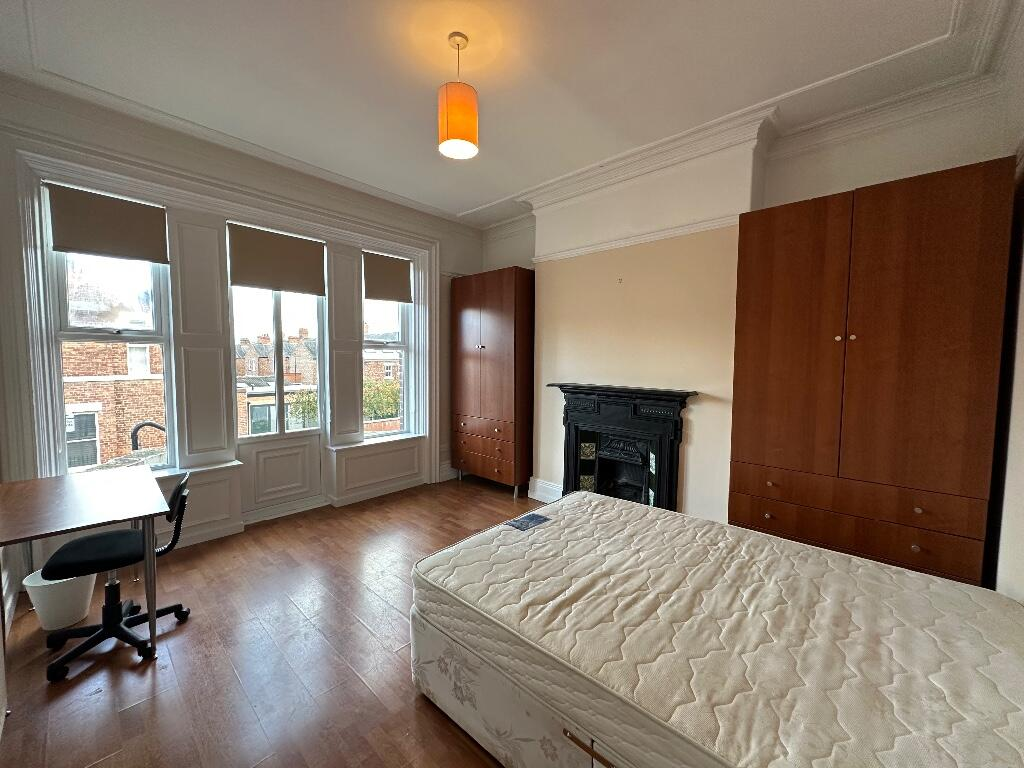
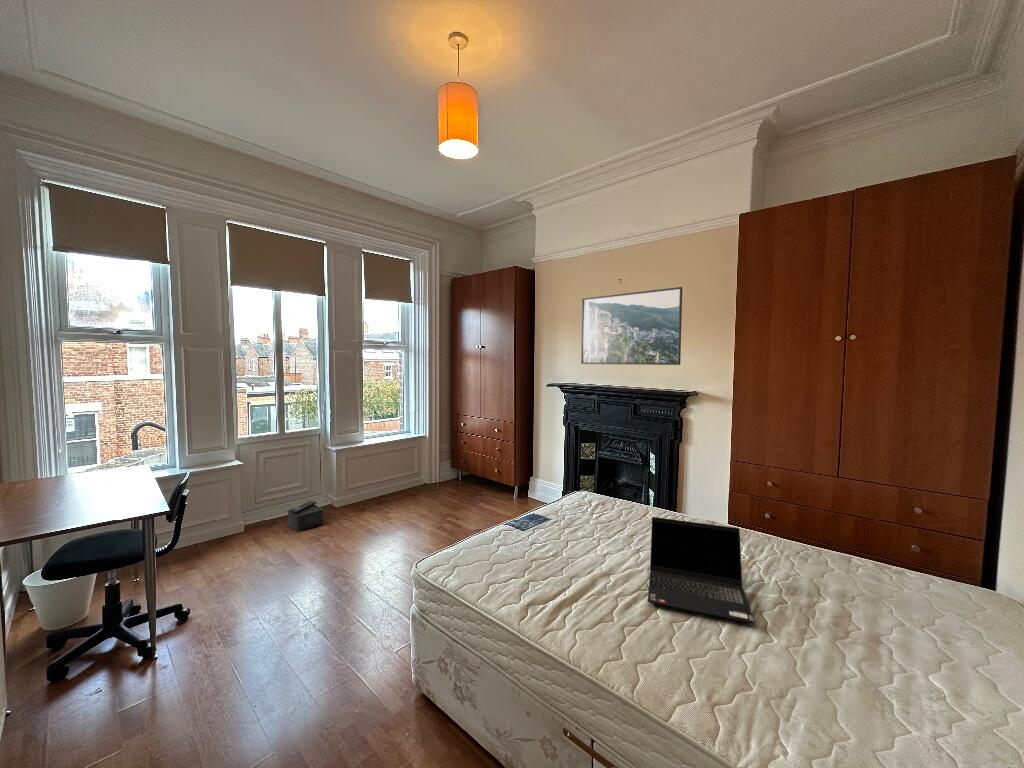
+ laptop computer [647,516,755,624]
+ speaker [287,500,324,532]
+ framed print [580,286,683,366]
